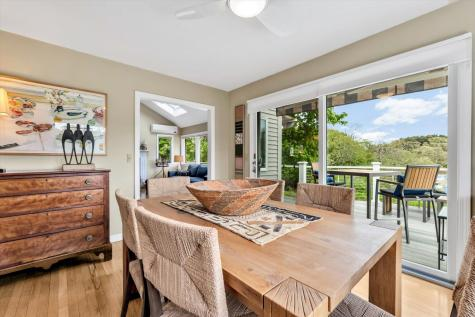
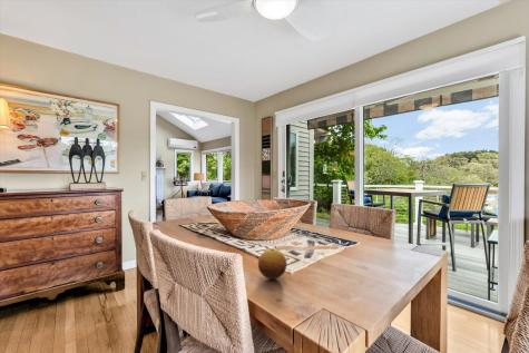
+ fruit [257,247,288,281]
